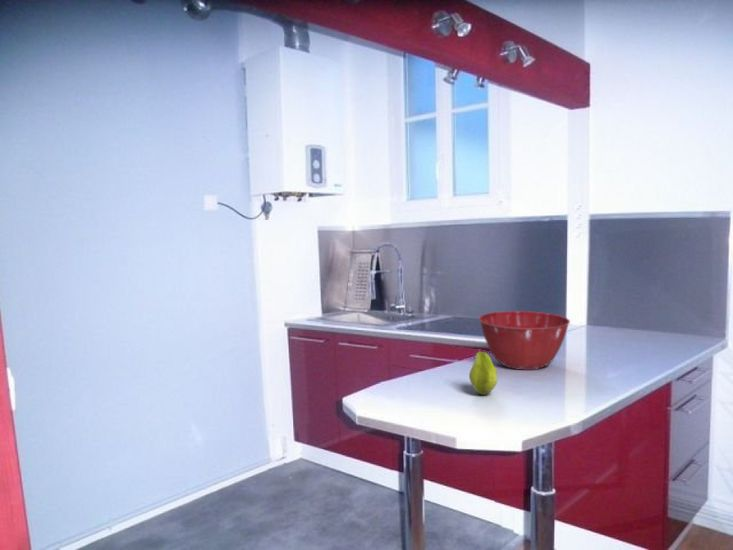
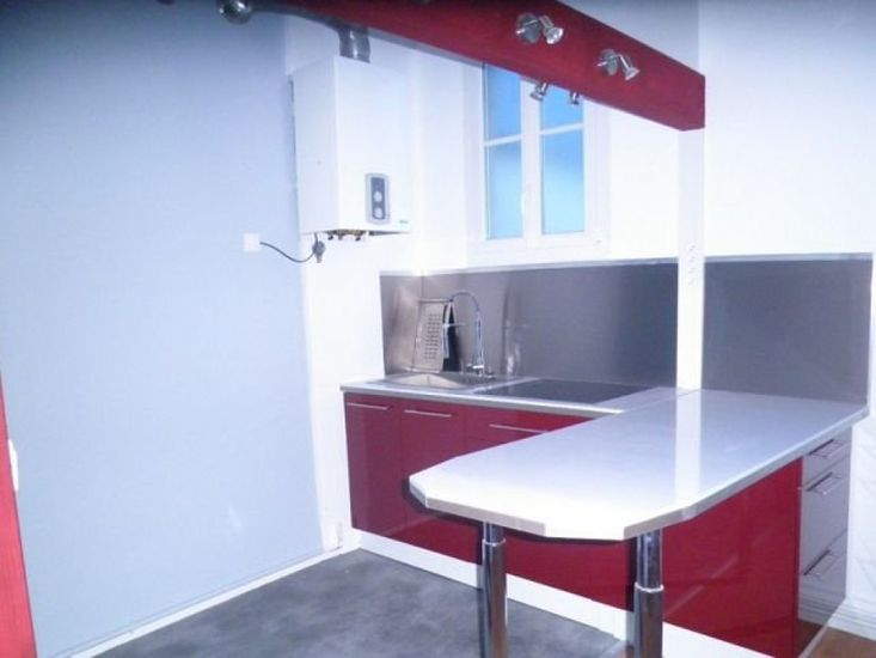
- mixing bowl [478,310,571,371]
- fruit [468,347,499,396]
